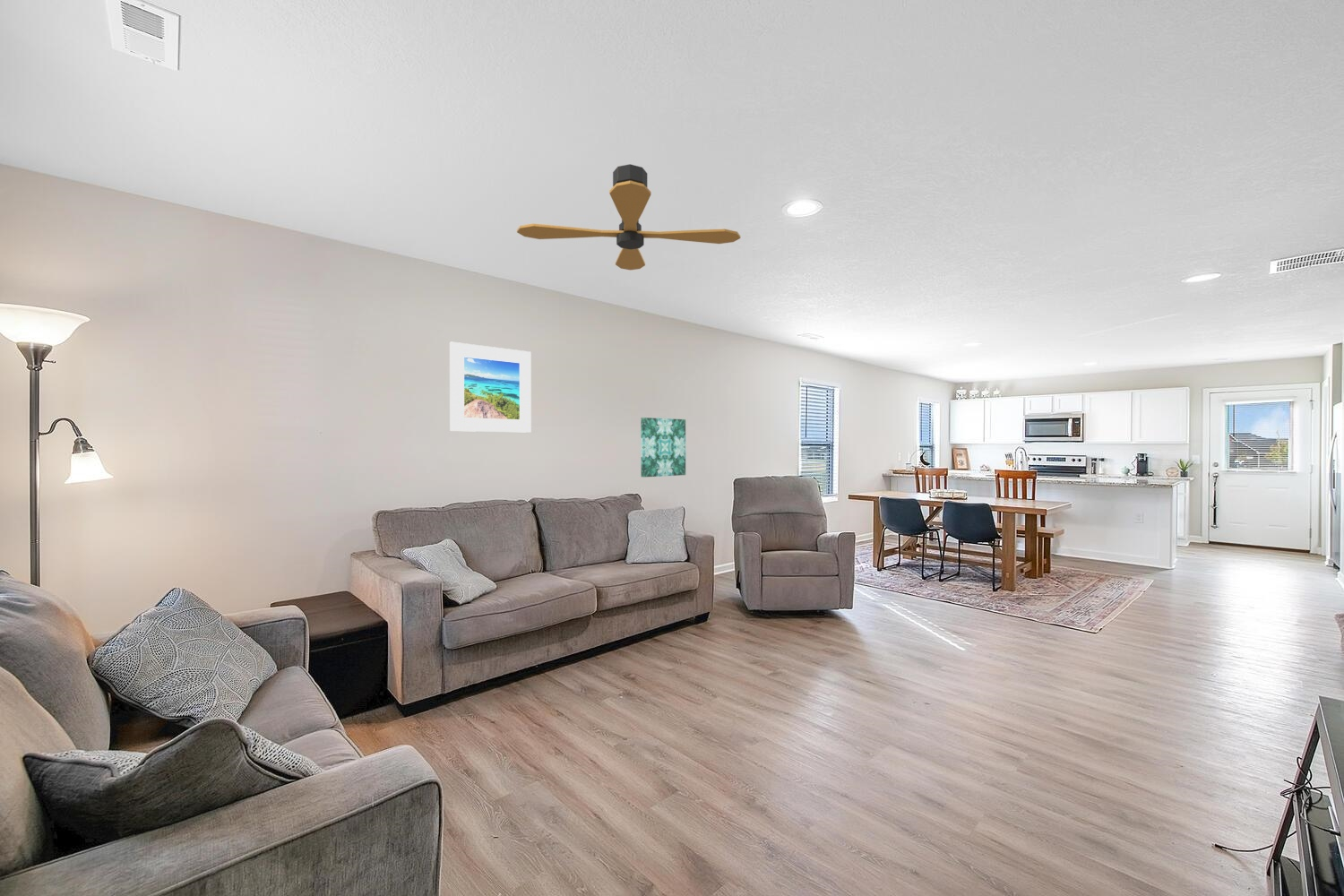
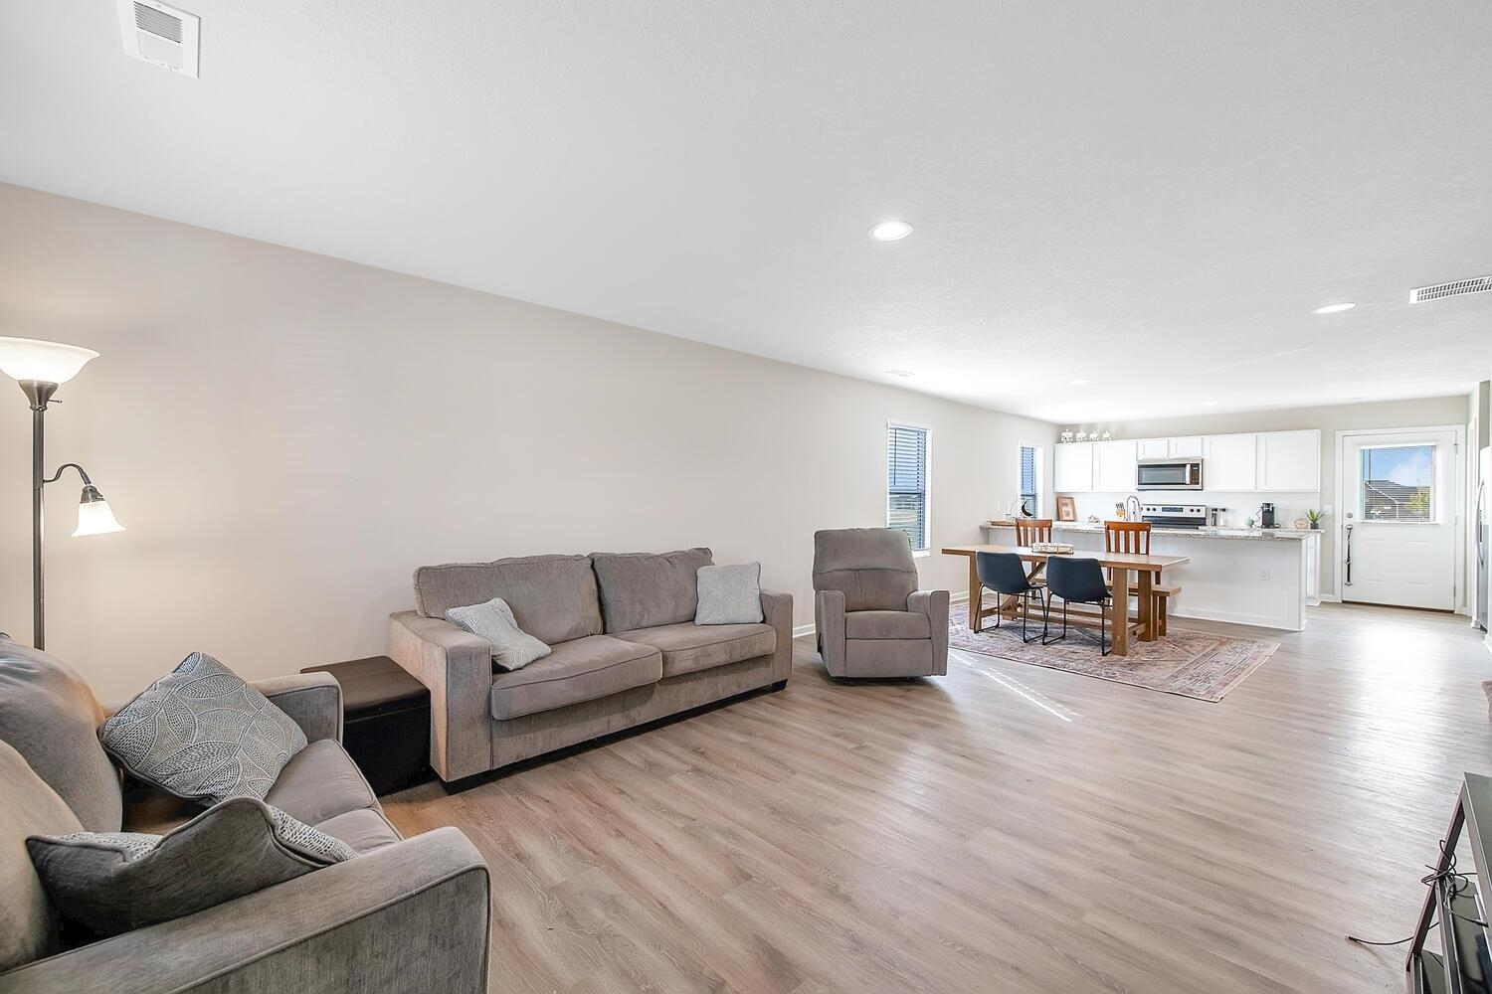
- wall art [640,417,686,478]
- ceiling fan [516,163,742,271]
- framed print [449,341,532,434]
